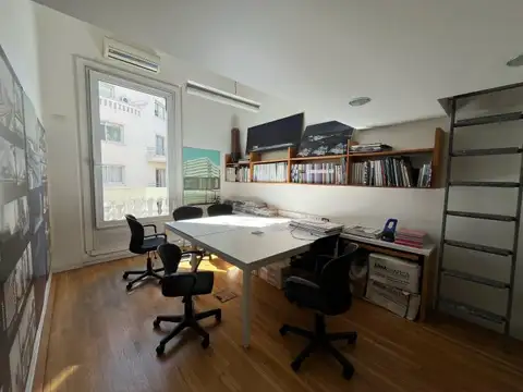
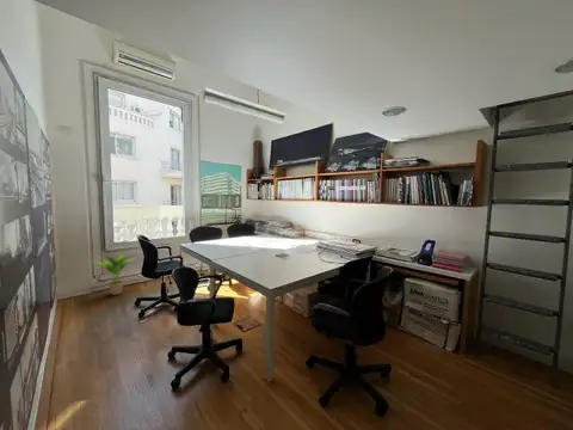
+ potted plant [92,251,137,296]
